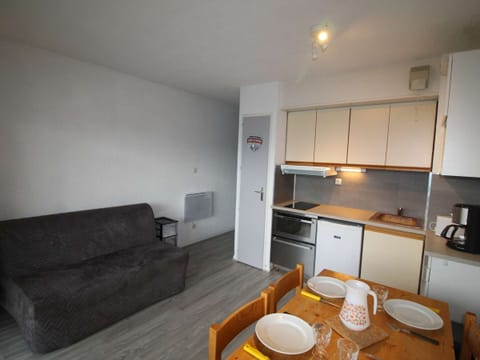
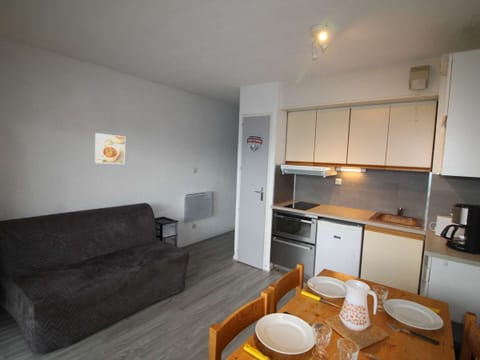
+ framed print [94,132,126,165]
